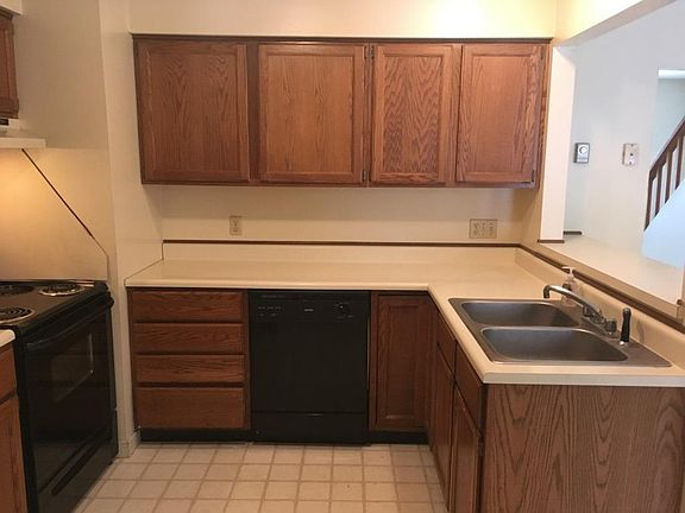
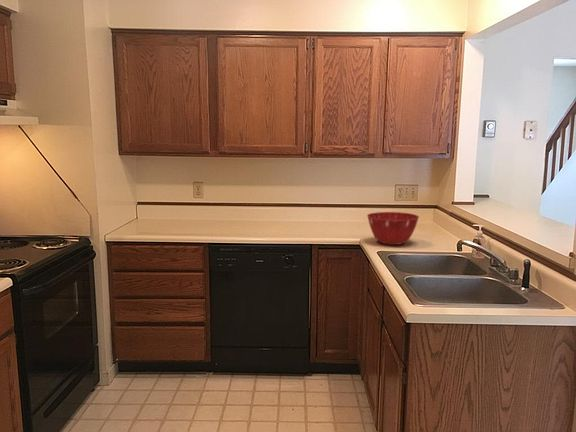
+ mixing bowl [366,211,420,246]
